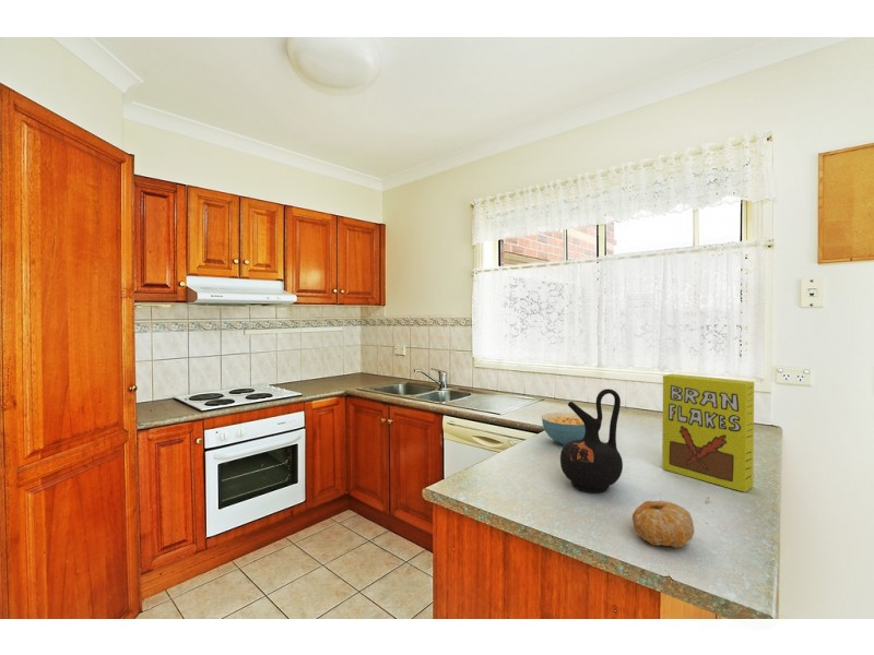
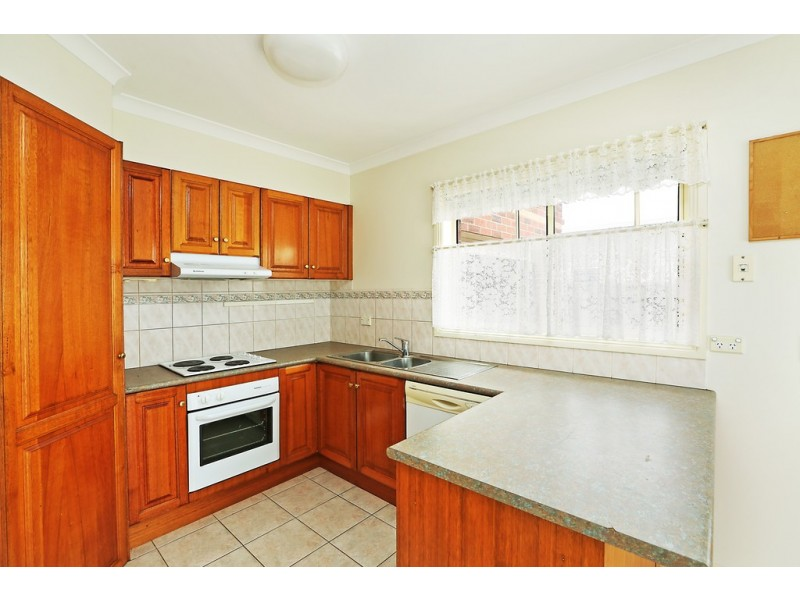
- ceramic jug [559,388,624,493]
- cereal bowl [541,412,586,445]
- cereal box [661,373,755,493]
- fruit [631,499,695,549]
